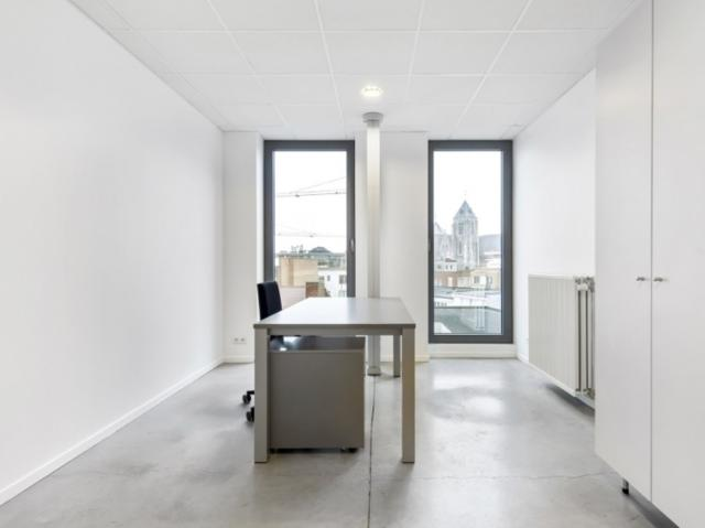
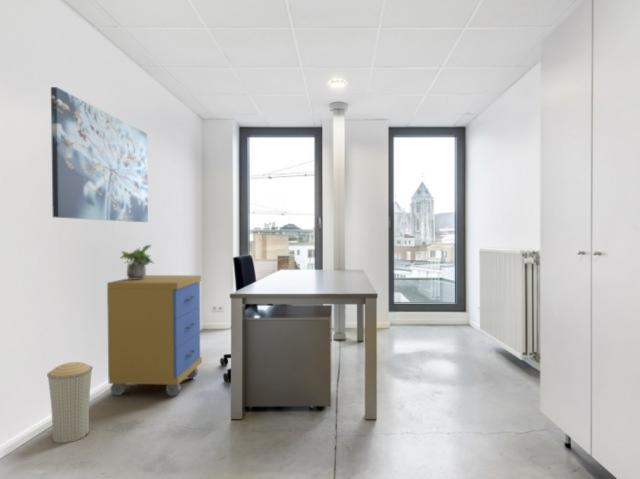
+ storage cabinet [106,274,203,397]
+ potted plant [119,244,155,279]
+ trash can [46,361,94,444]
+ wall art [50,86,149,223]
